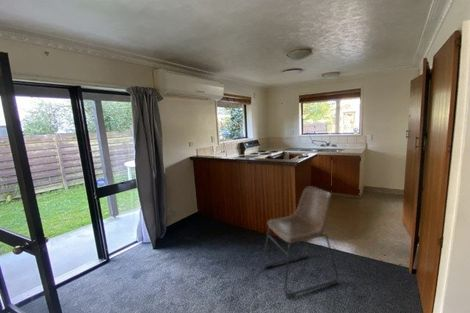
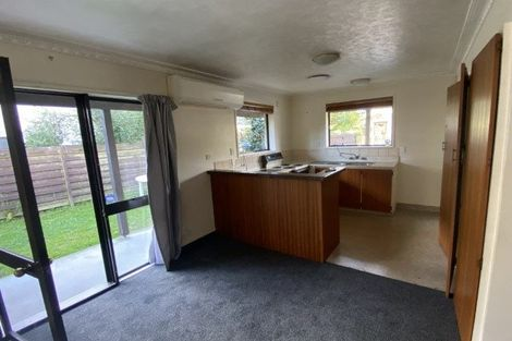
- chair [262,186,339,299]
